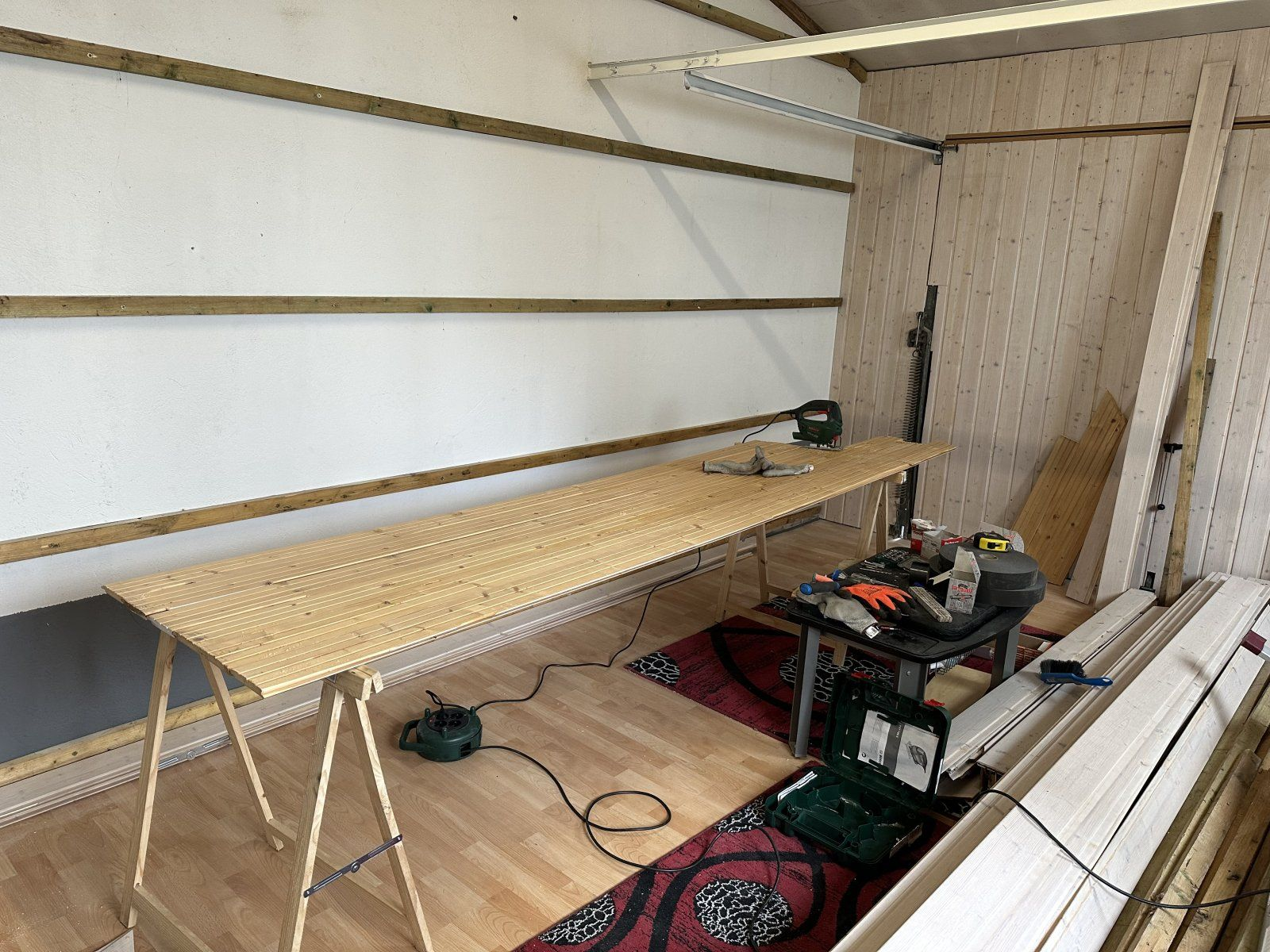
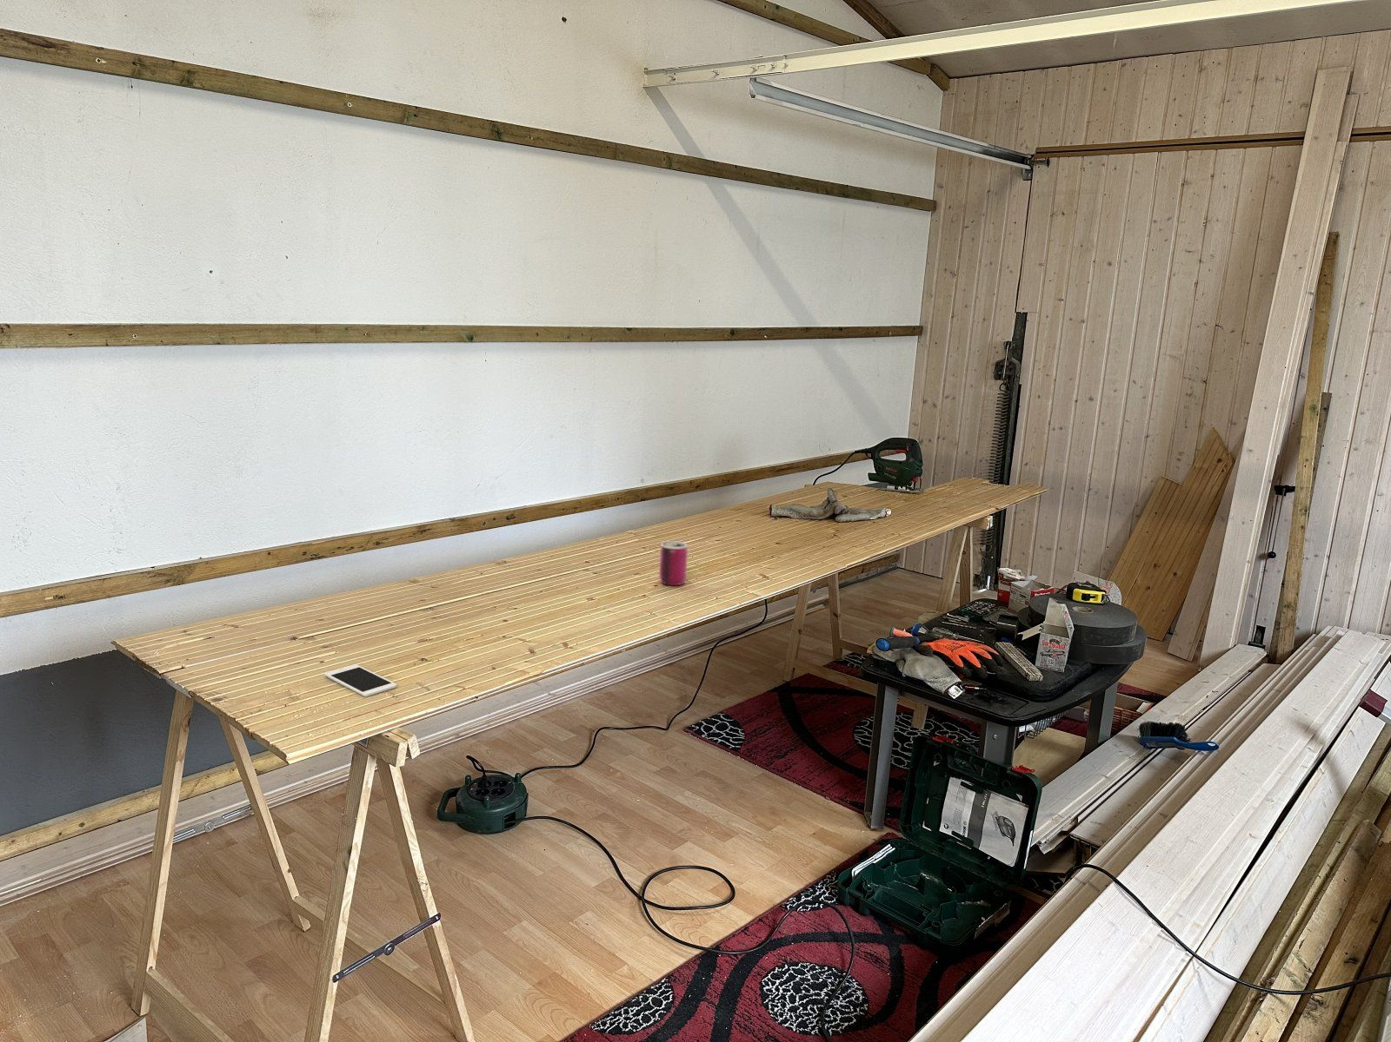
+ cell phone [323,663,398,697]
+ can [658,540,689,587]
